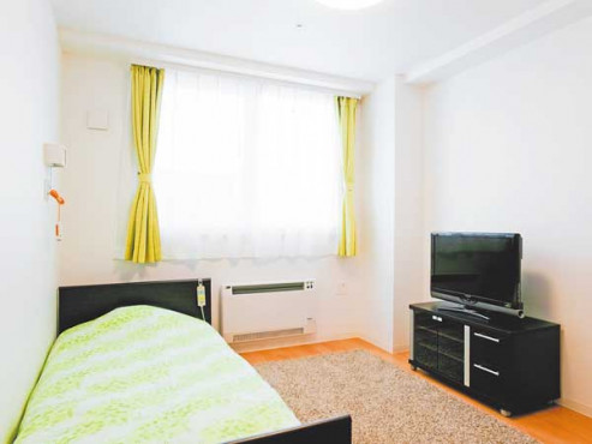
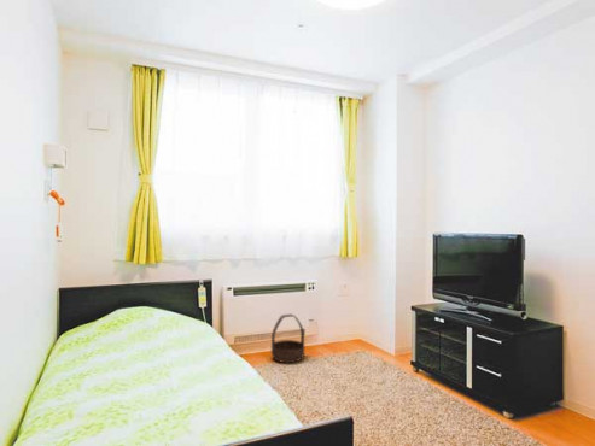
+ basket [270,313,305,364]
